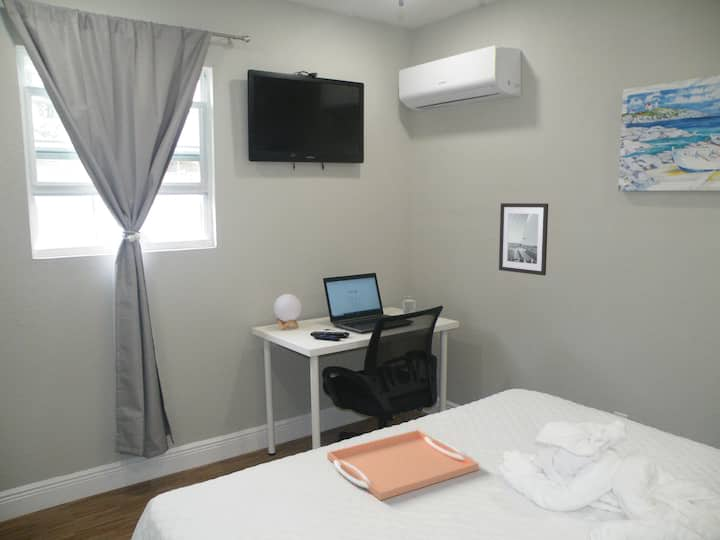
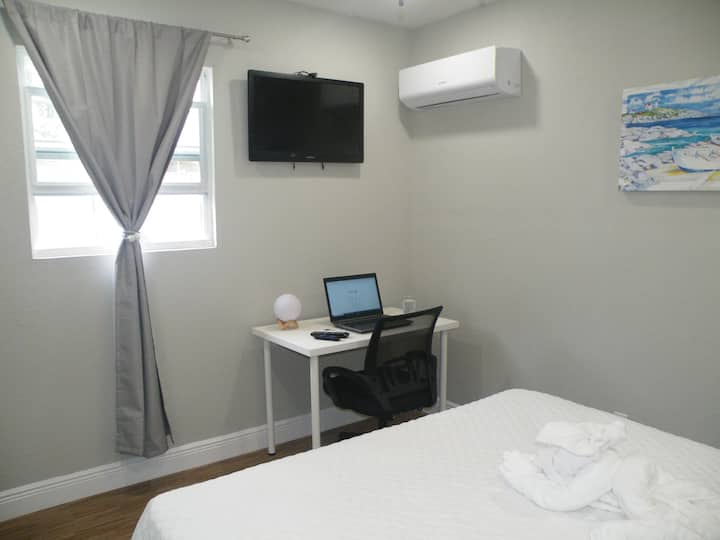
- wall art [498,202,549,276]
- serving tray [326,429,480,501]
